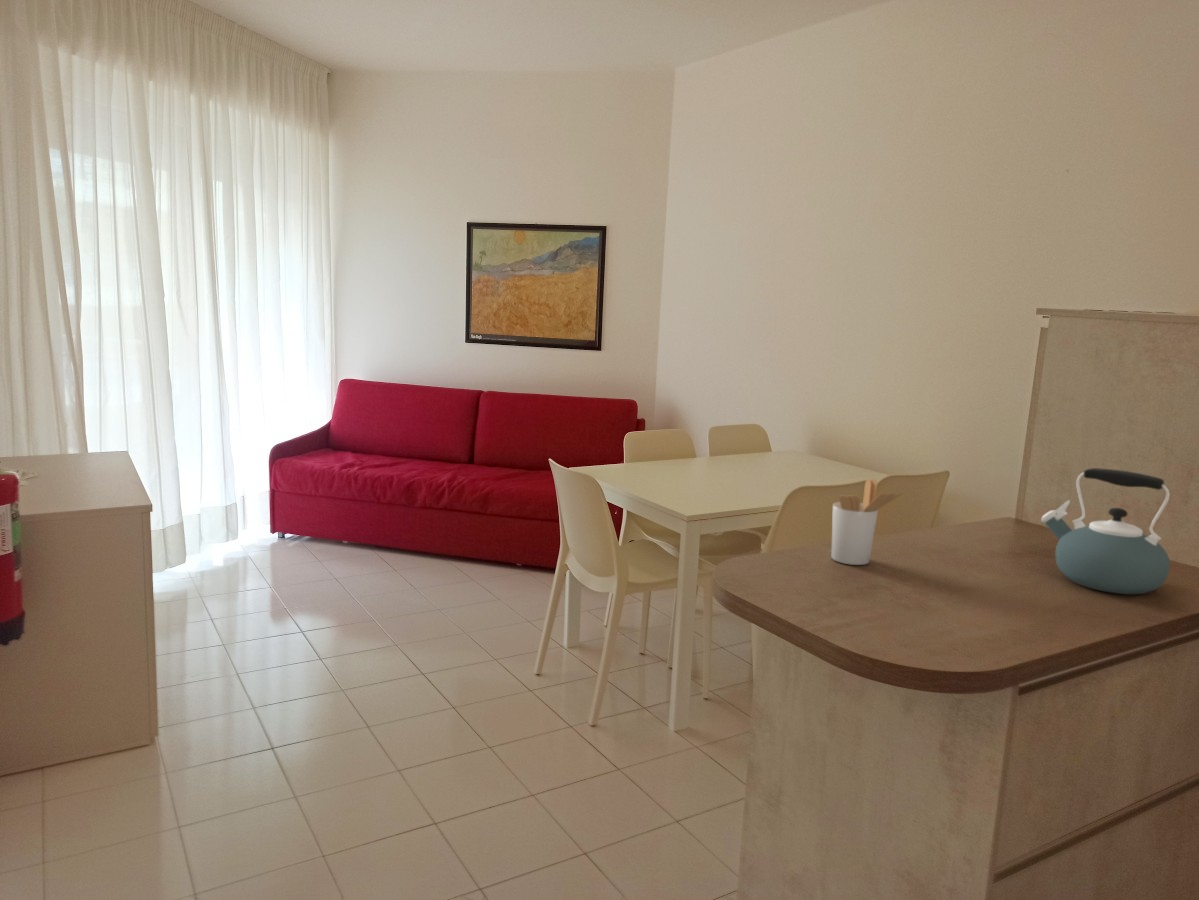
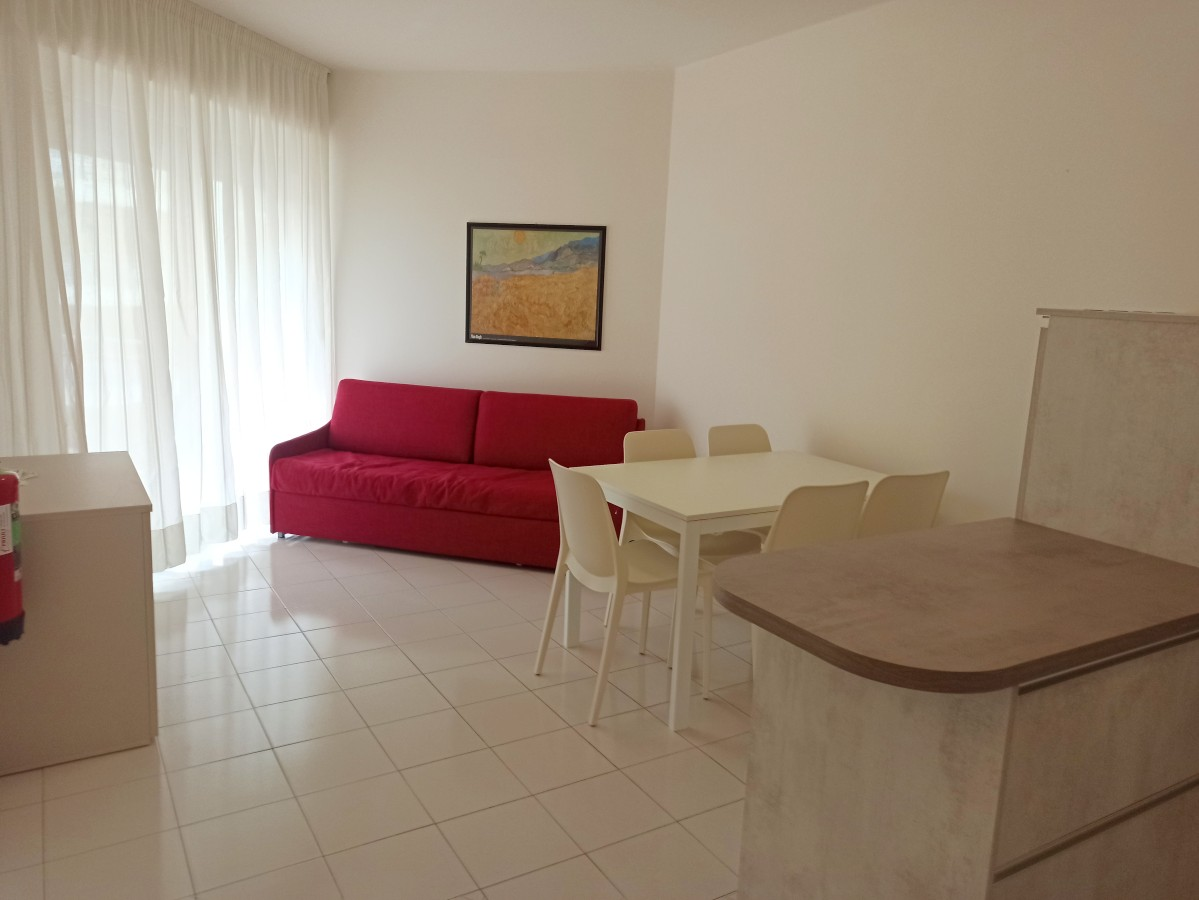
- utensil holder [830,478,905,566]
- kettle [1040,467,1171,595]
